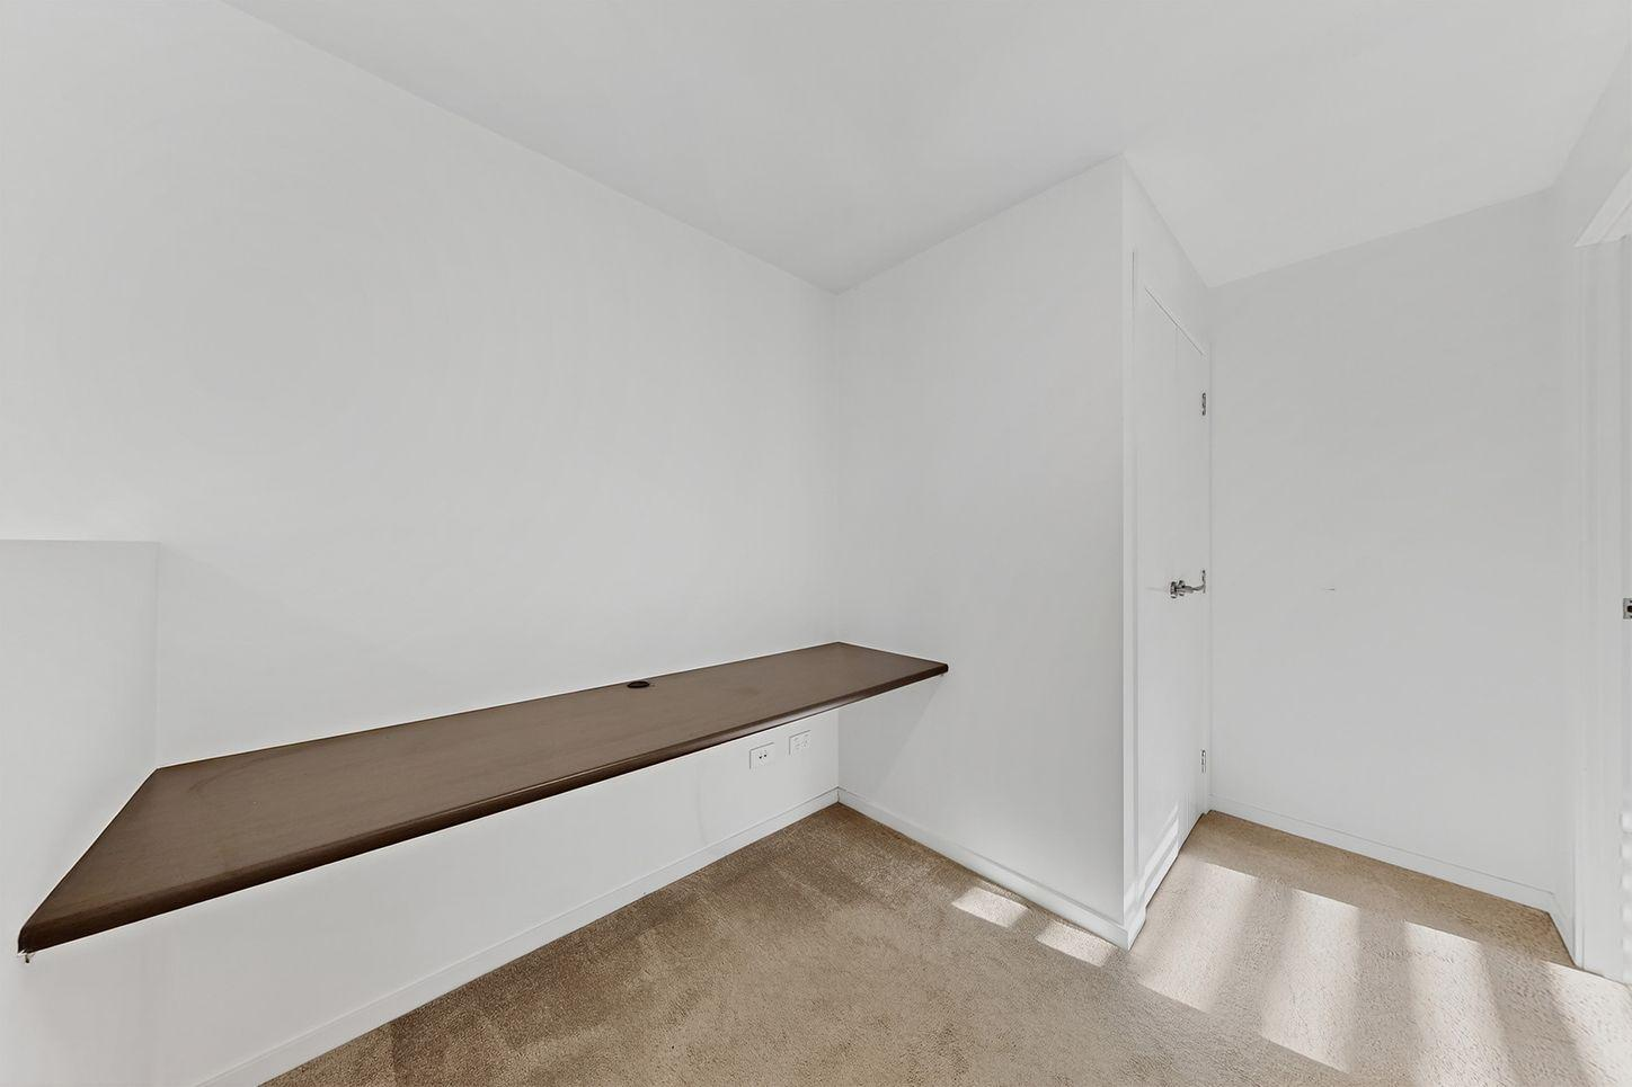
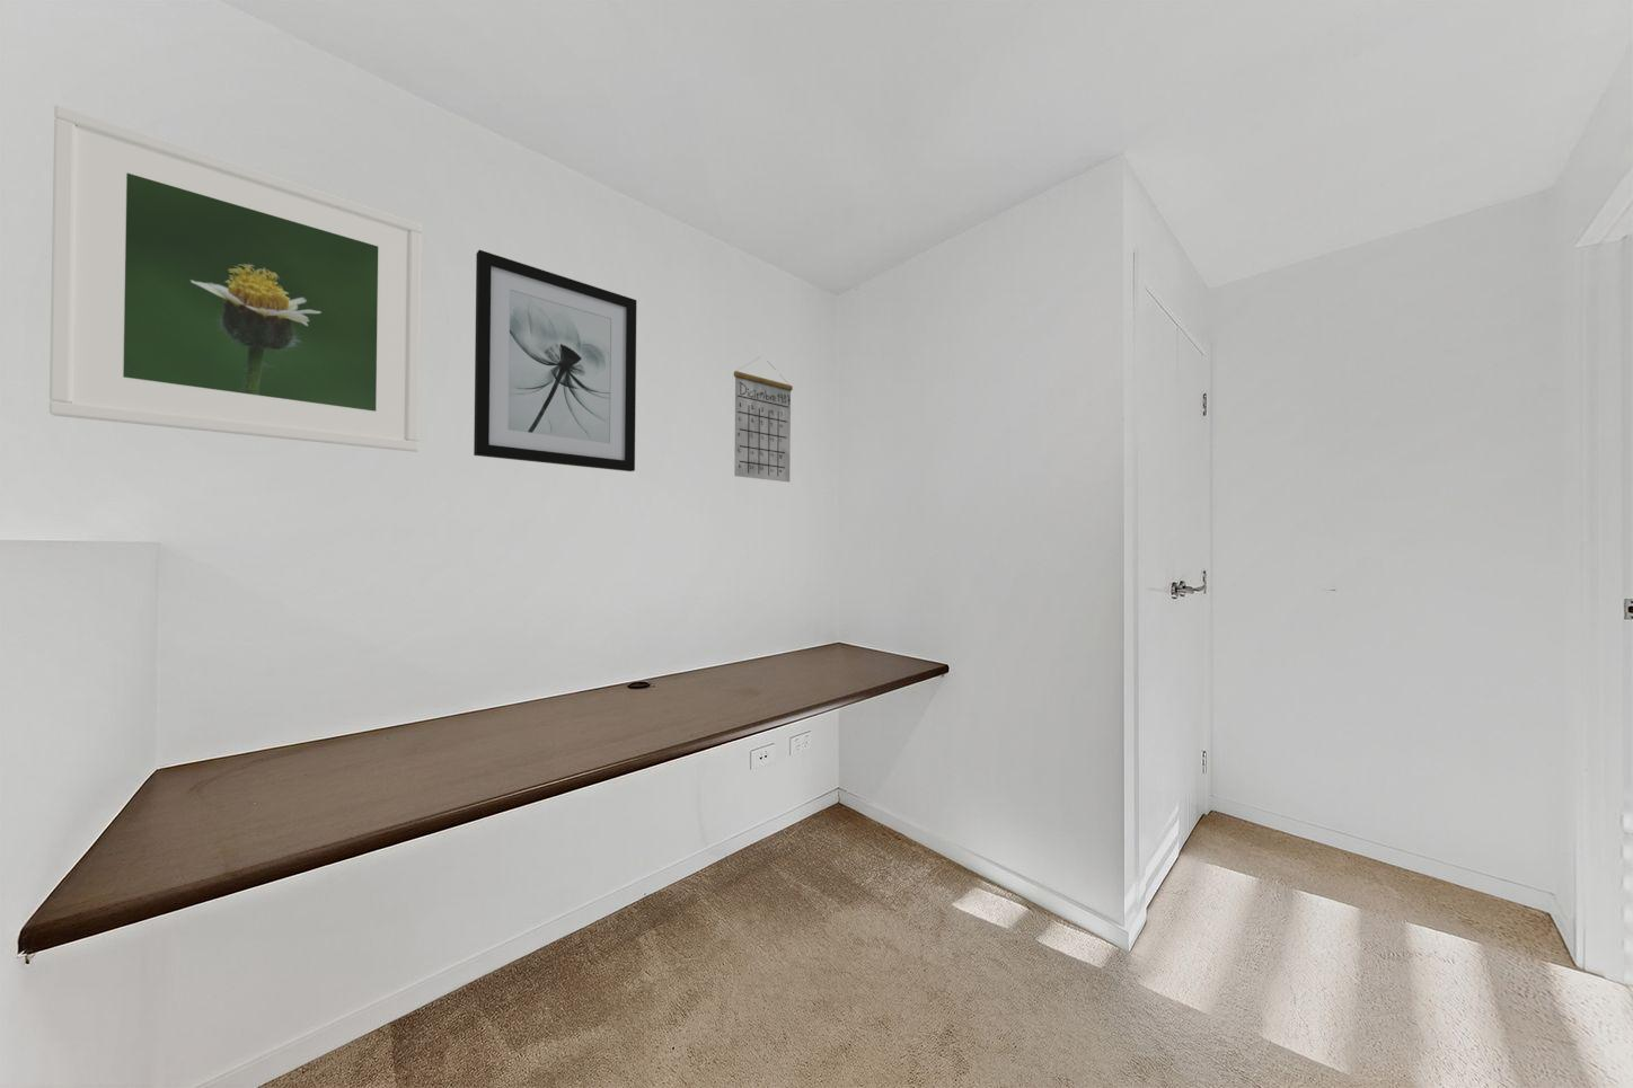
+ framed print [49,103,423,453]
+ wall art [472,249,637,472]
+ calendar [733,356,794,482]
